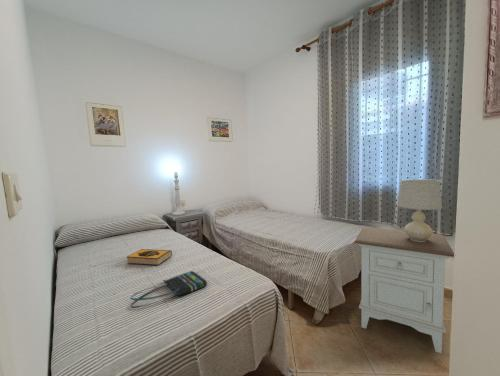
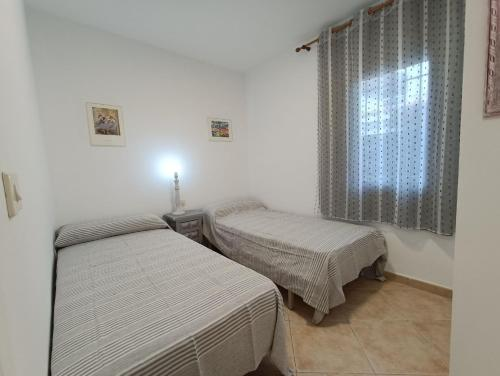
- table lamp [396,178,443,242]
- nightstand [353,226,455,355]
- hardback book [126,248,173,266]
- tote bag [130,270,208,309]
